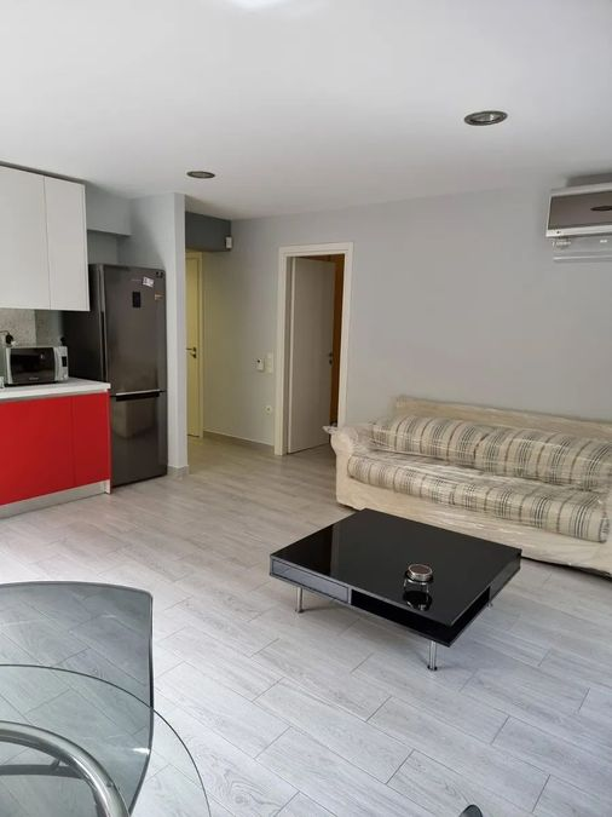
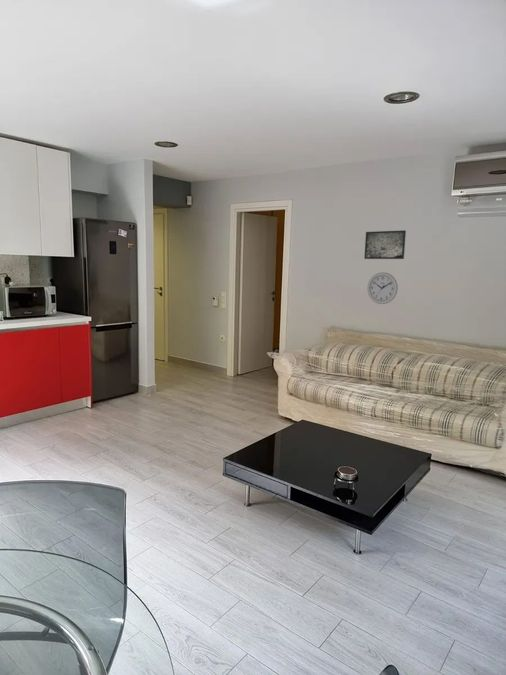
+ wall clock [366,271,399,305]
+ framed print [363,229,407,260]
